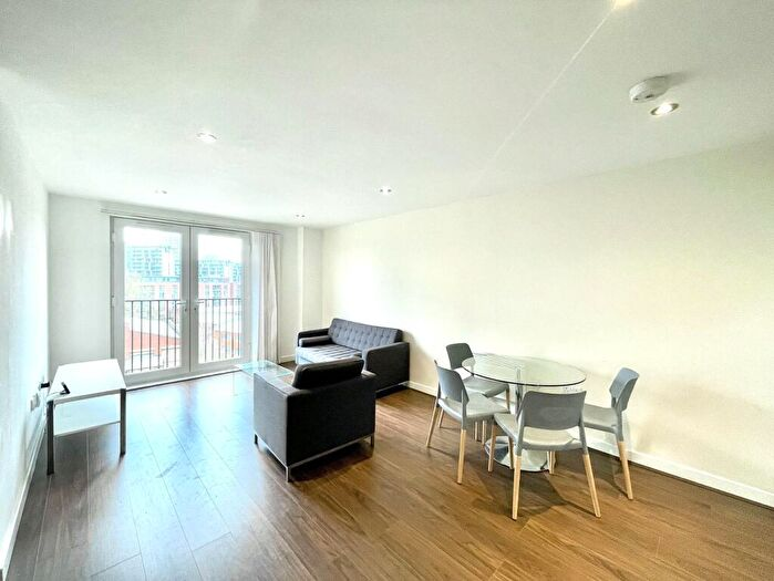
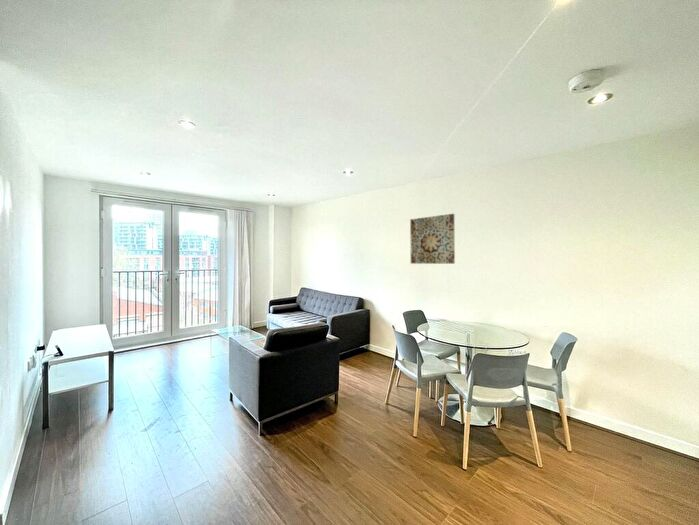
+ wall art [409,213,456,265]
